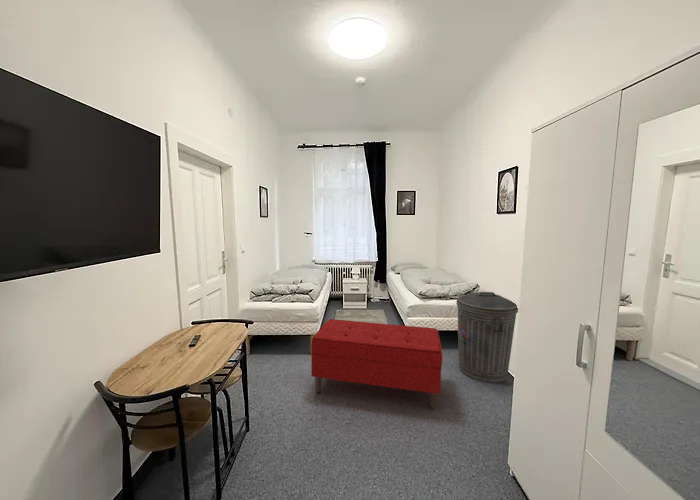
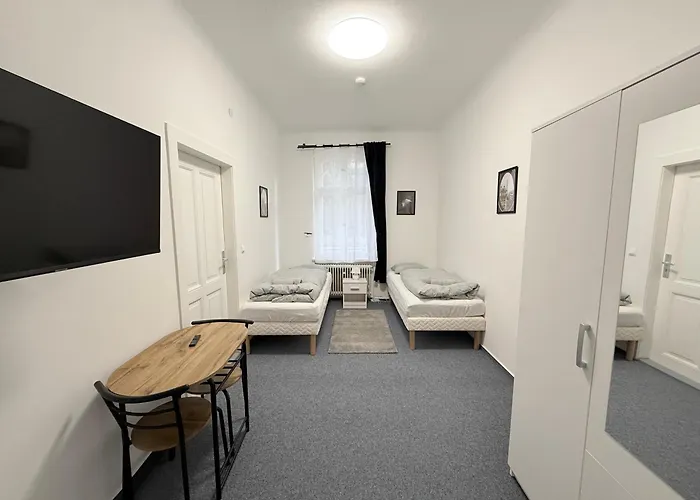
- trash can [455,291,519,384]
- bench [310,318,443,411]
